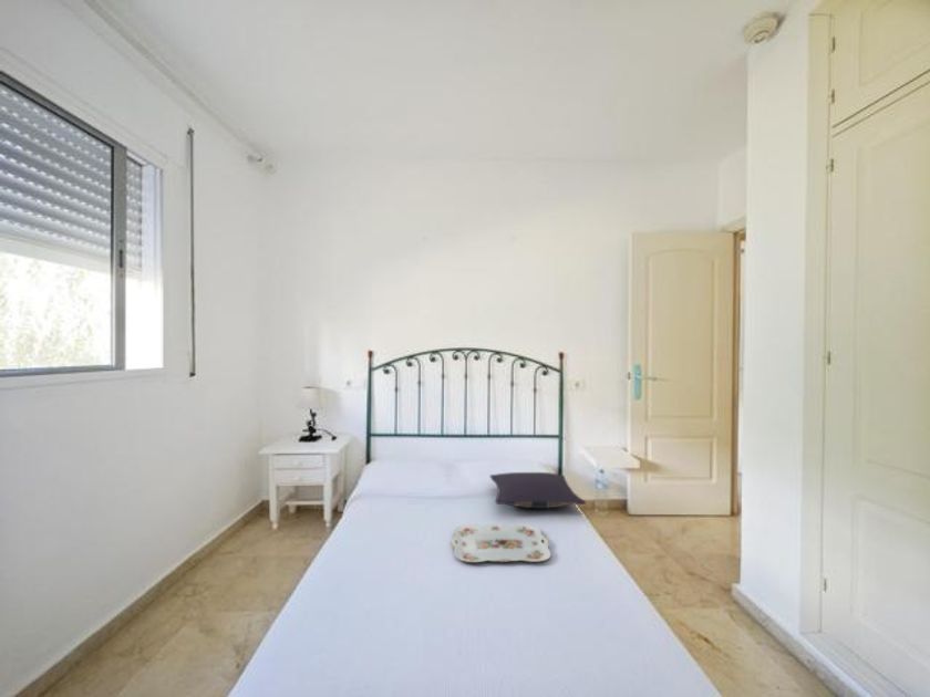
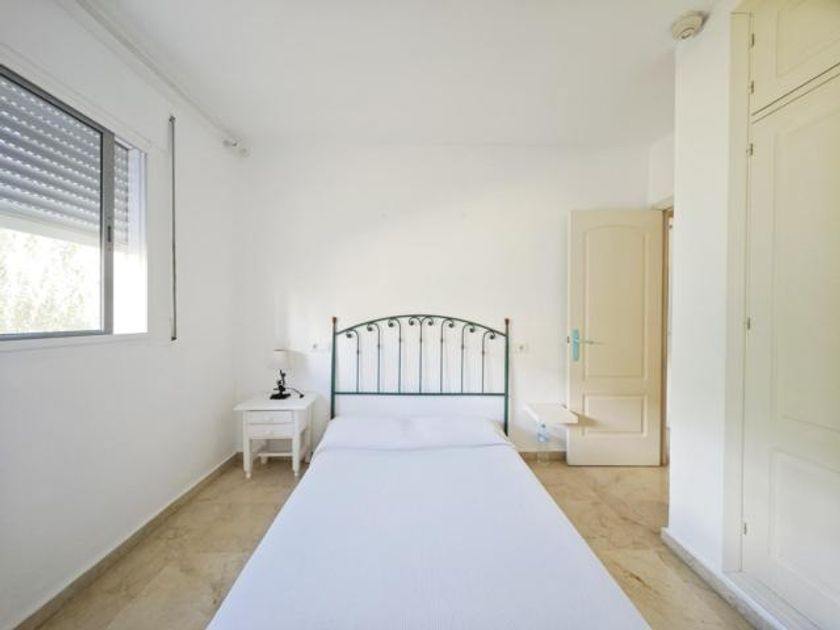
- serving tray [451,522,552,563]
- pillow [489,471,587,510]
